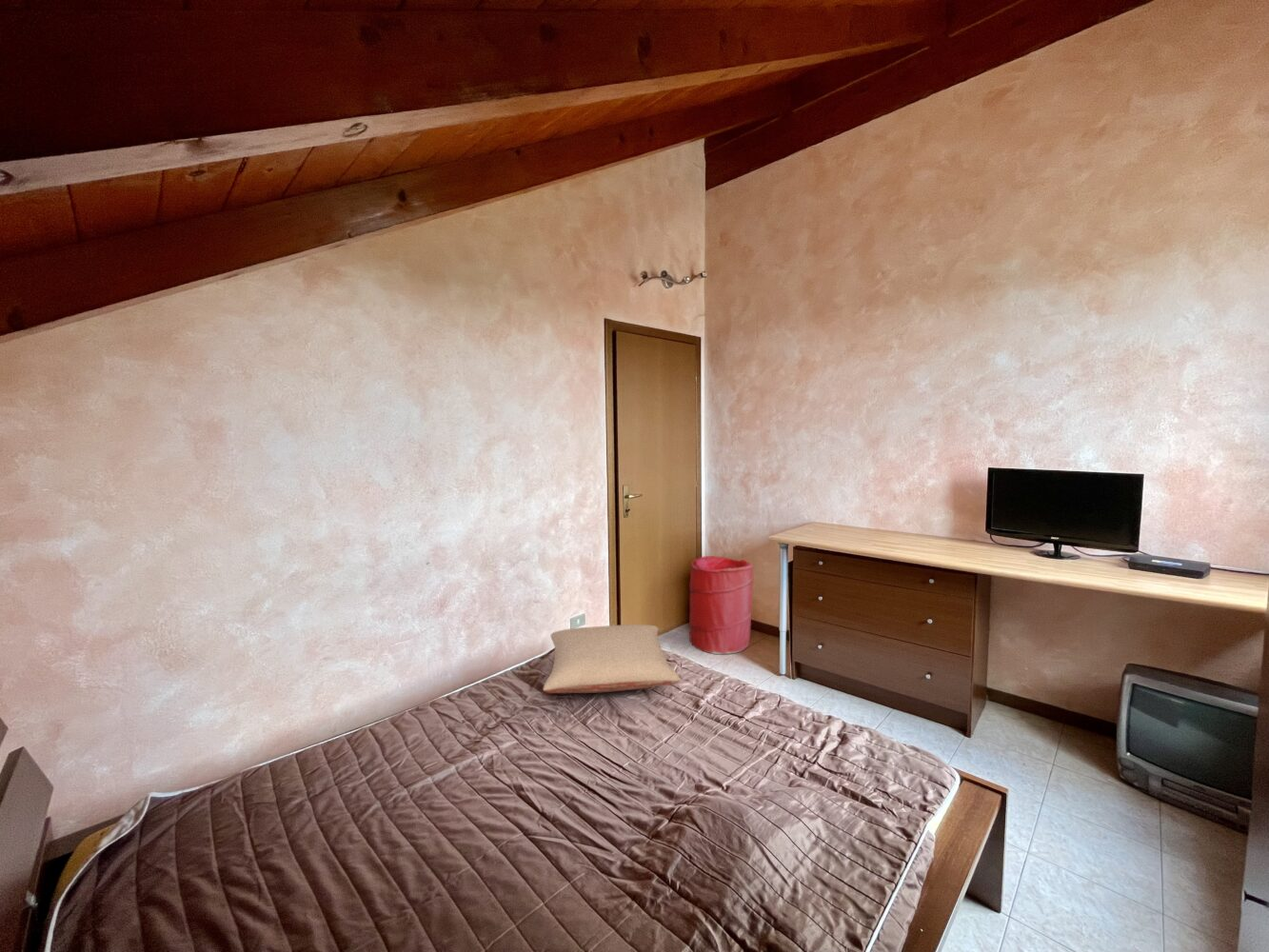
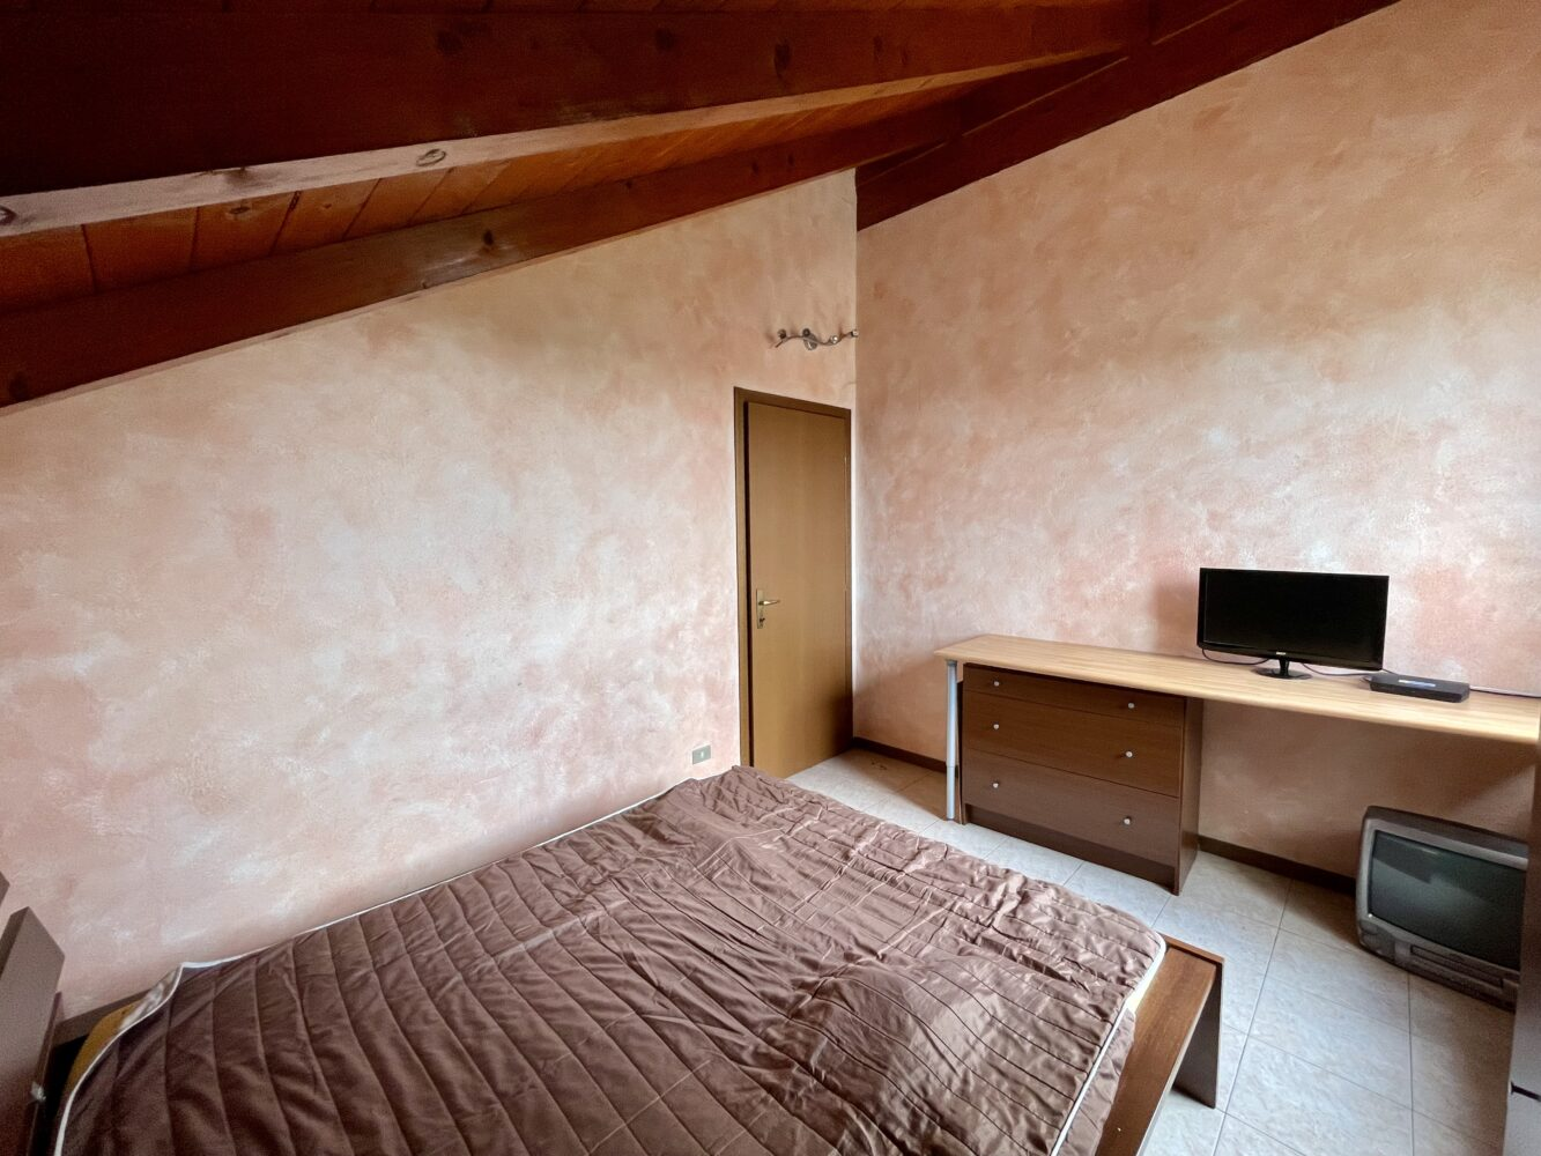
- laundry hamper [688,555,754,655]
- pillow [542,624,682,694]
